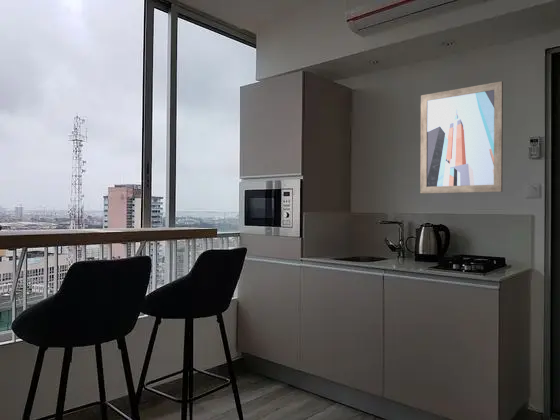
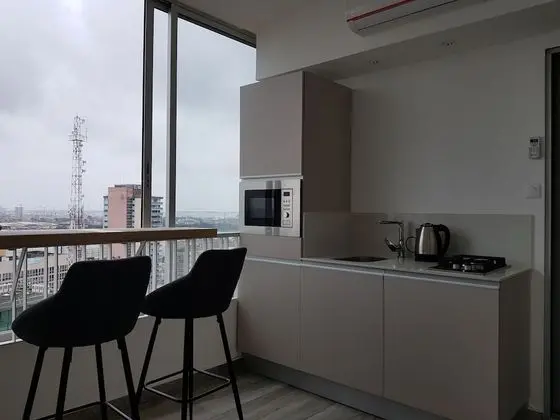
- wall art [419,81,504,194]
